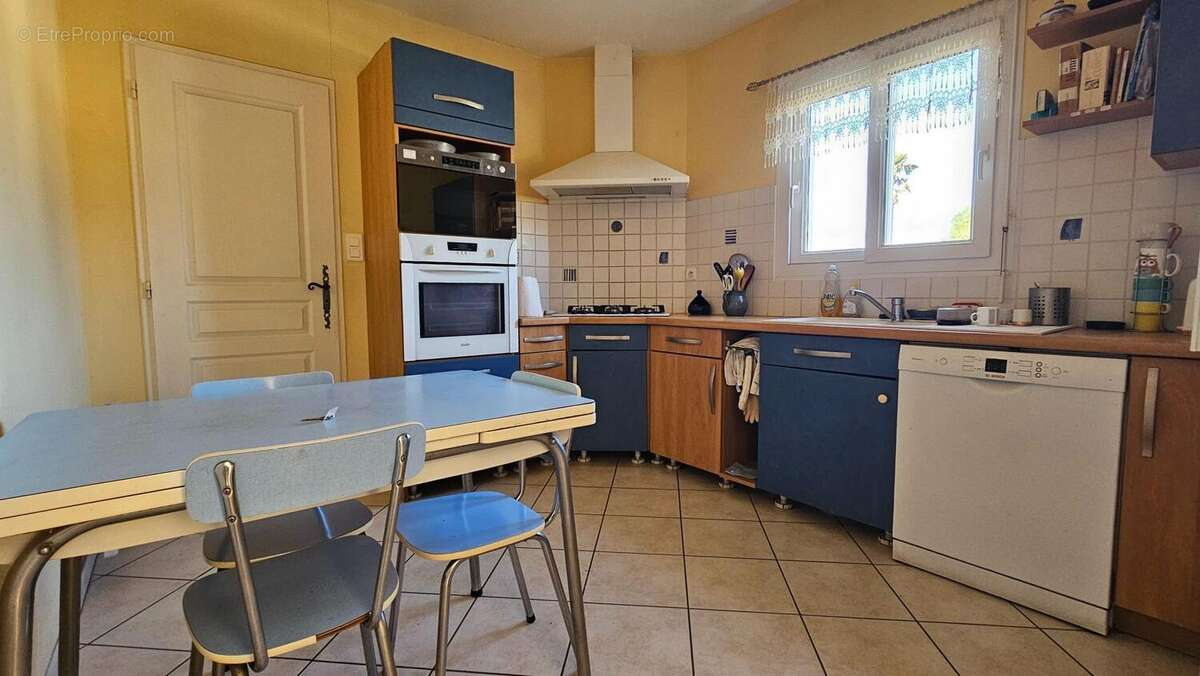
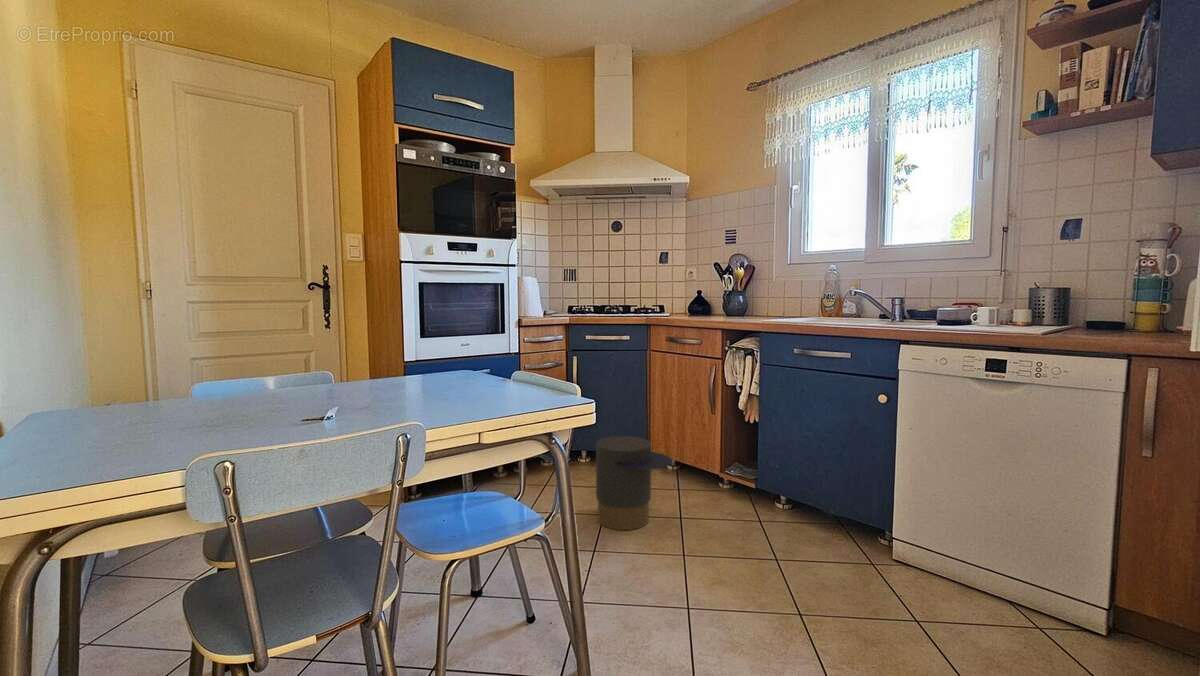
+ trash can [595,435,674,531]
